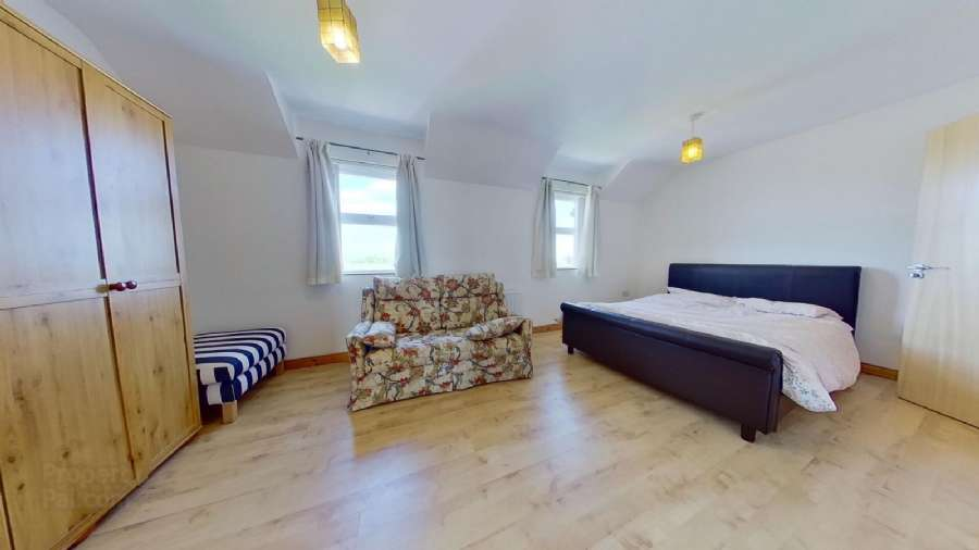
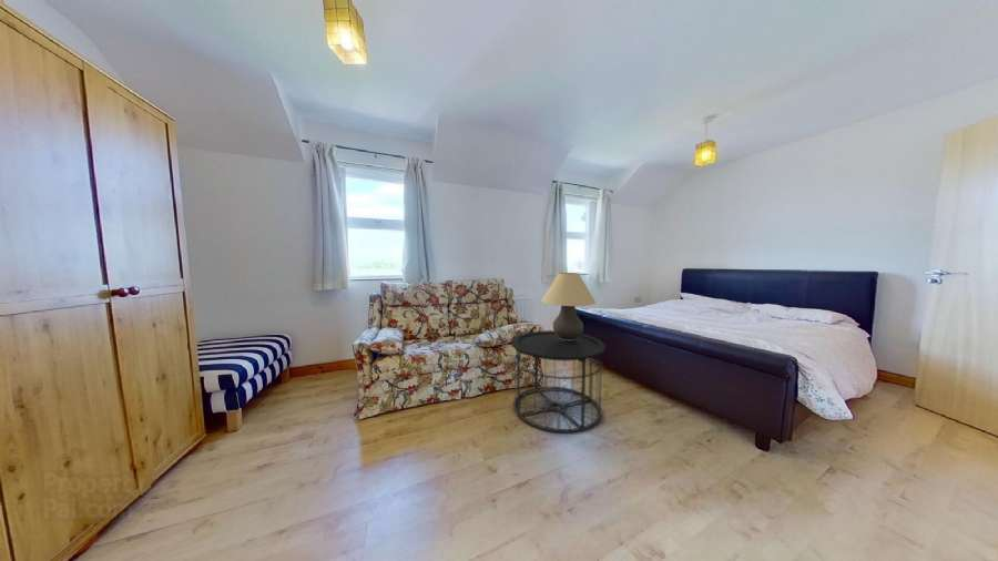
+ side table [510,329,607,434]
+ table lamp [540,272,598,340]
